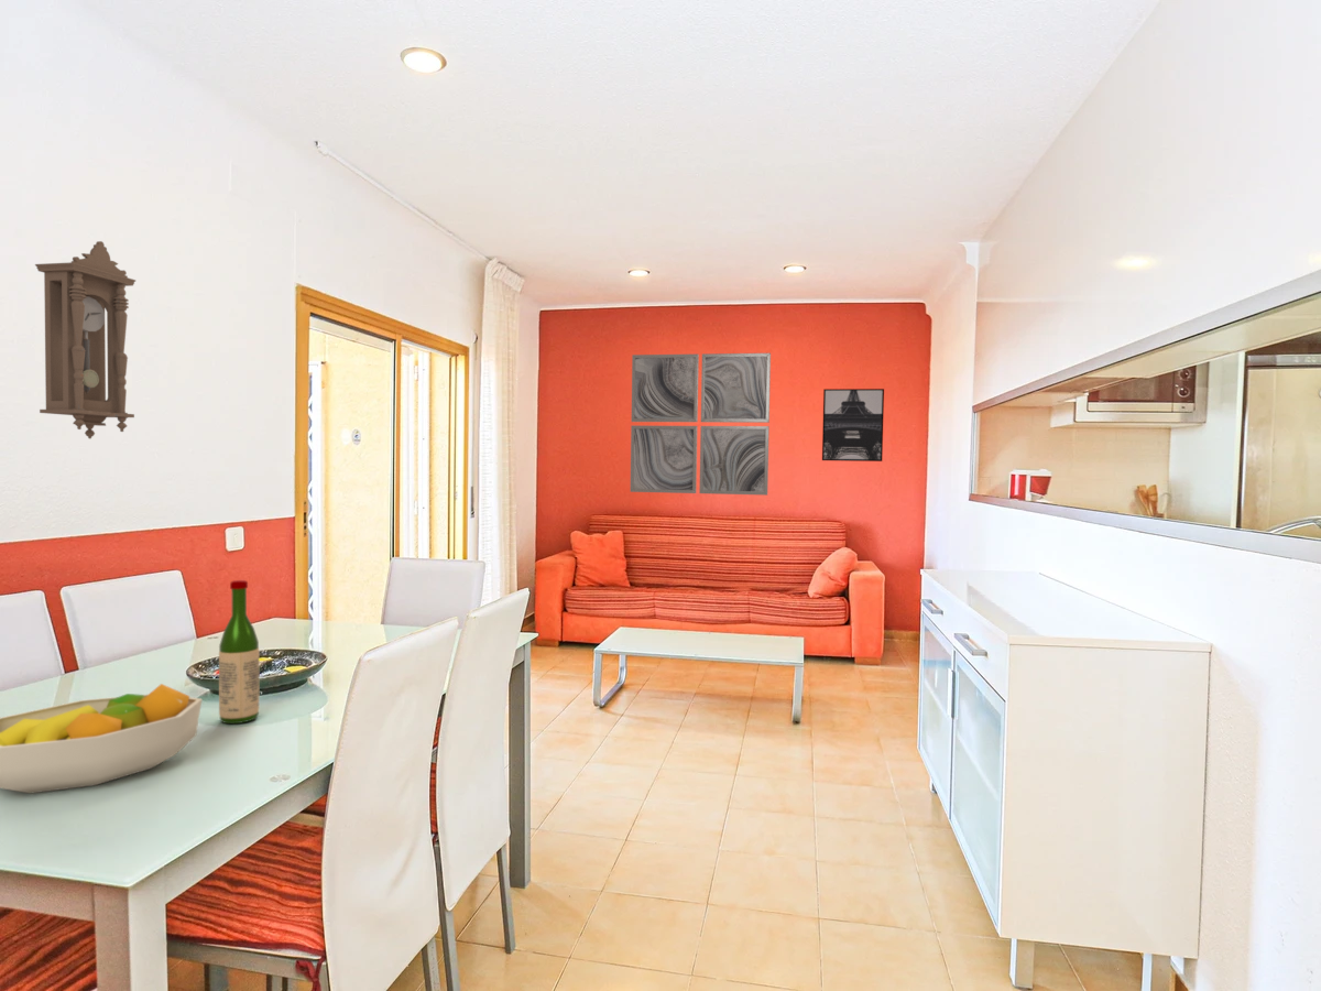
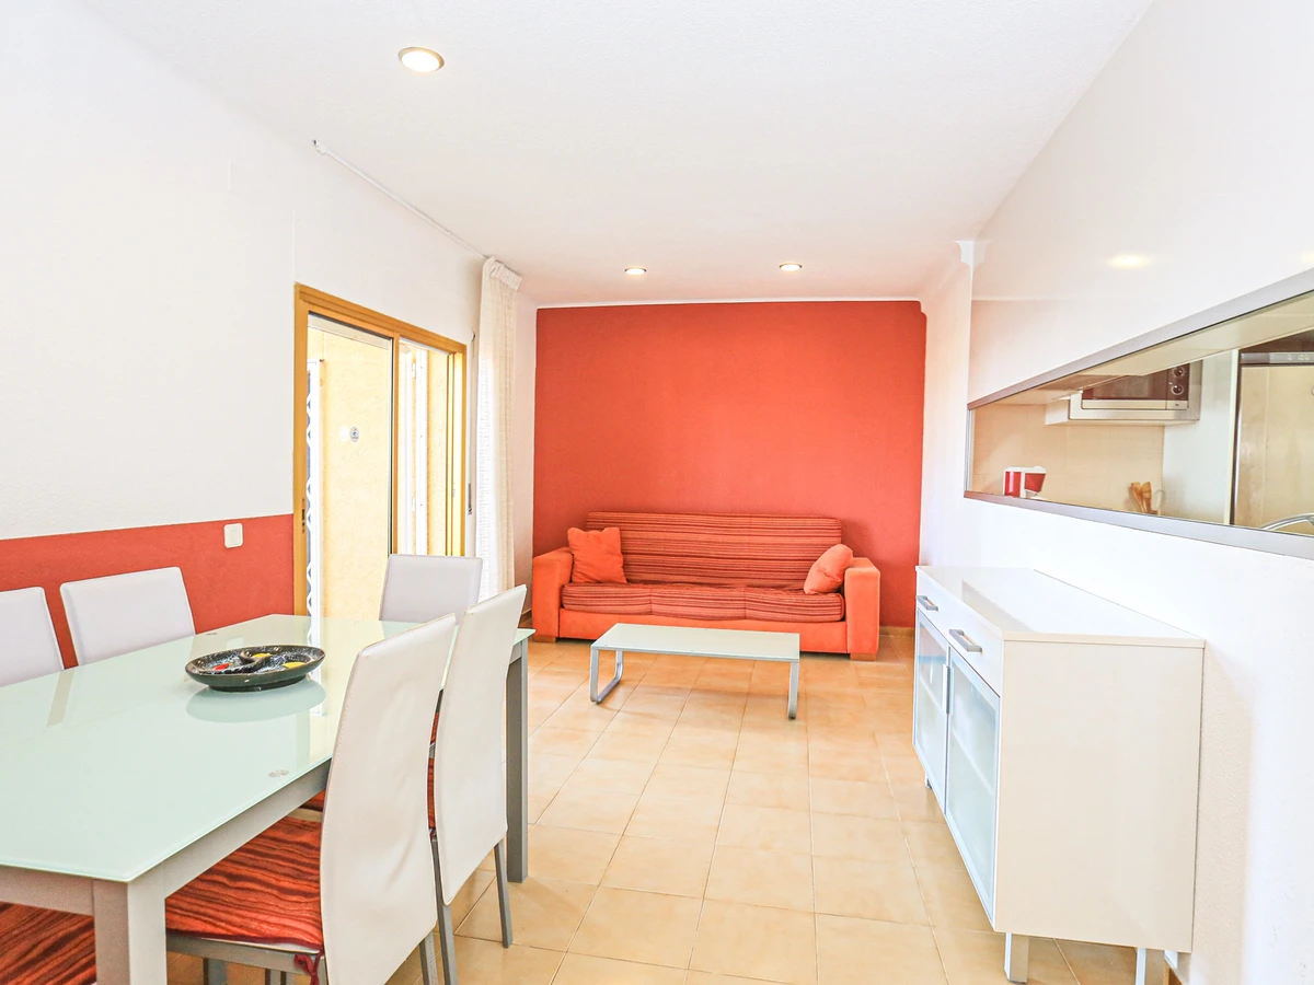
- wall art [630,352,772,497]
- fruit bowl [0,683,204,795]
- pendulum clock [34,240,137,439]
- wine bottle [218,579,260,725]
- wall art [821,388,885,462]
